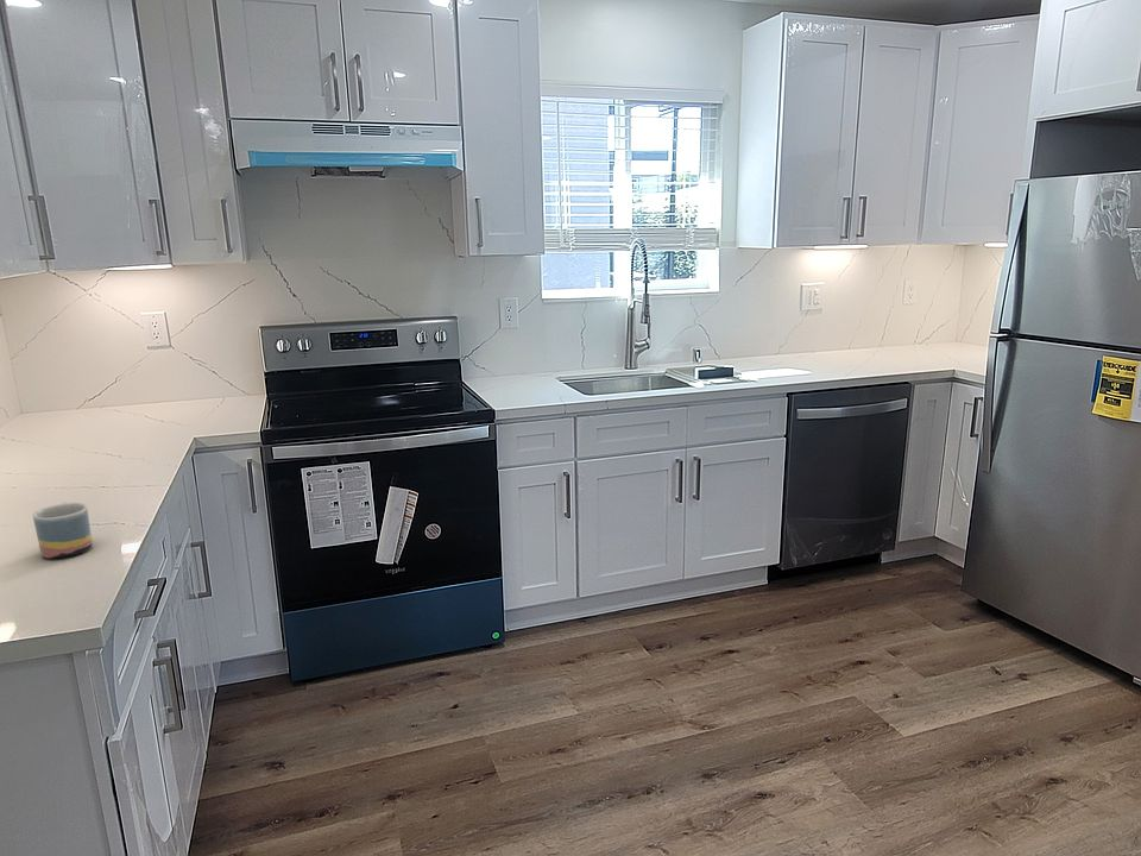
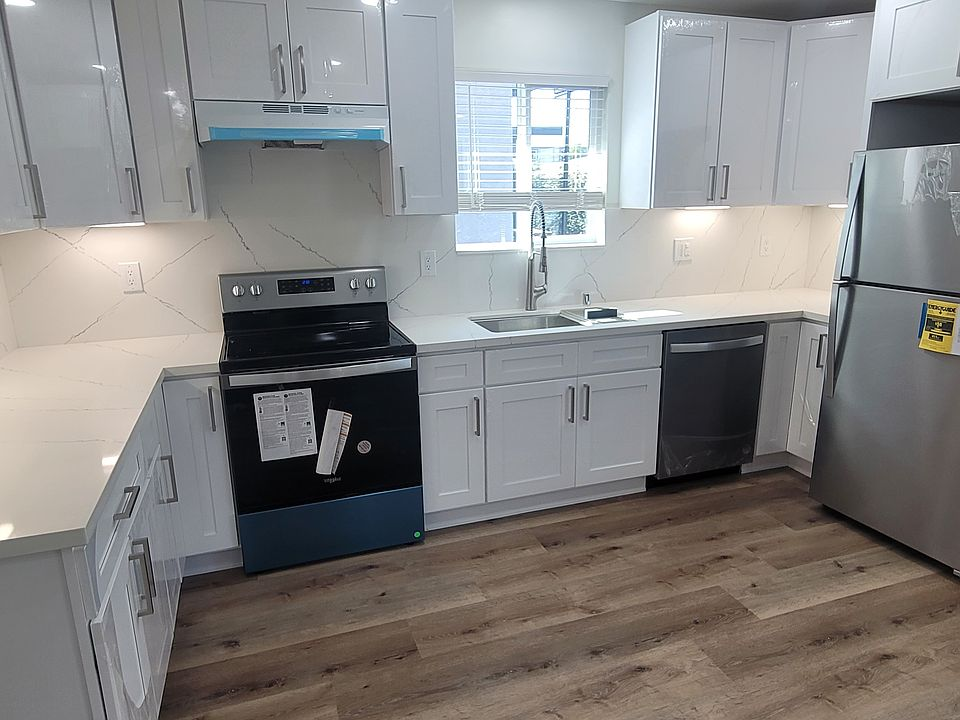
- mug [32,501,94,559]
